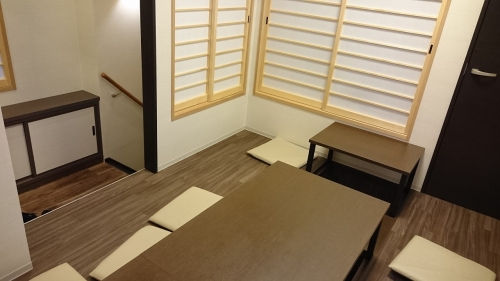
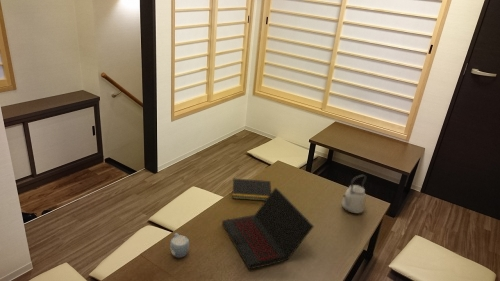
+ notepad [231,177,272,202]
+ laptop [221,187,315,271]
+ kettle [341,174,368,214]
+ mug [169,232,190,259]
